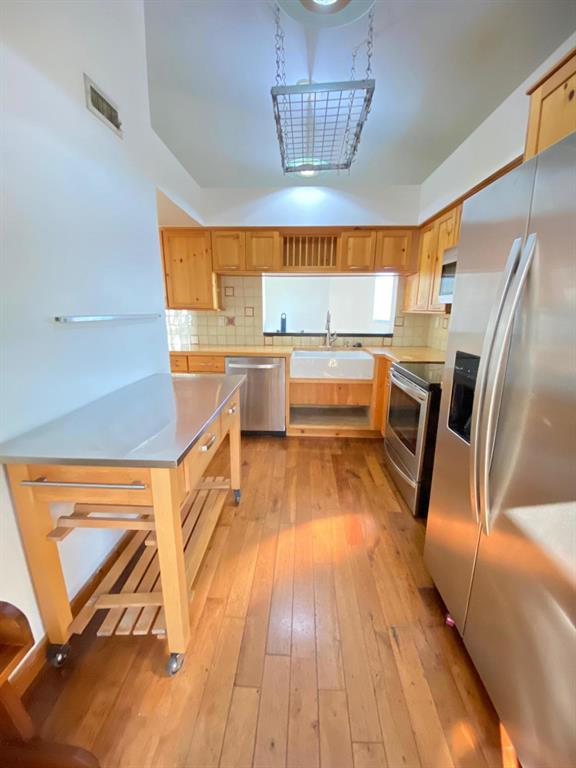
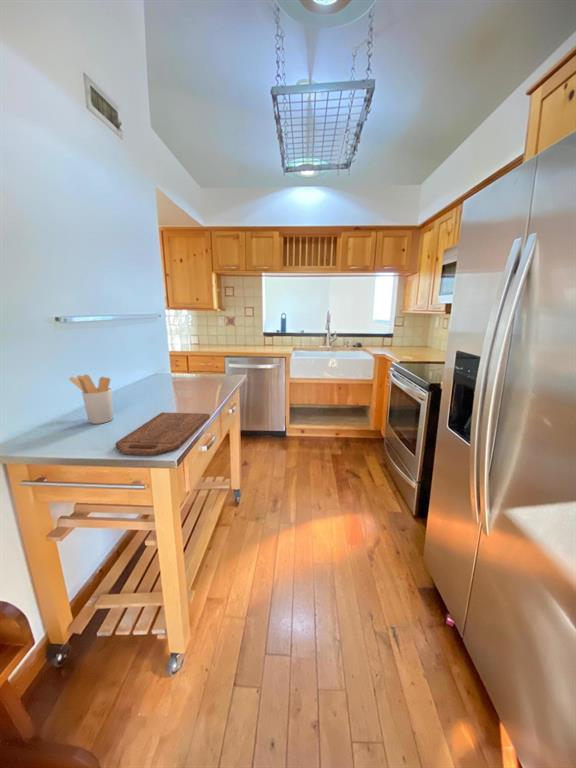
+ cutting board [114,411,211,457]
+ utensil holder [68,374,114,425]
